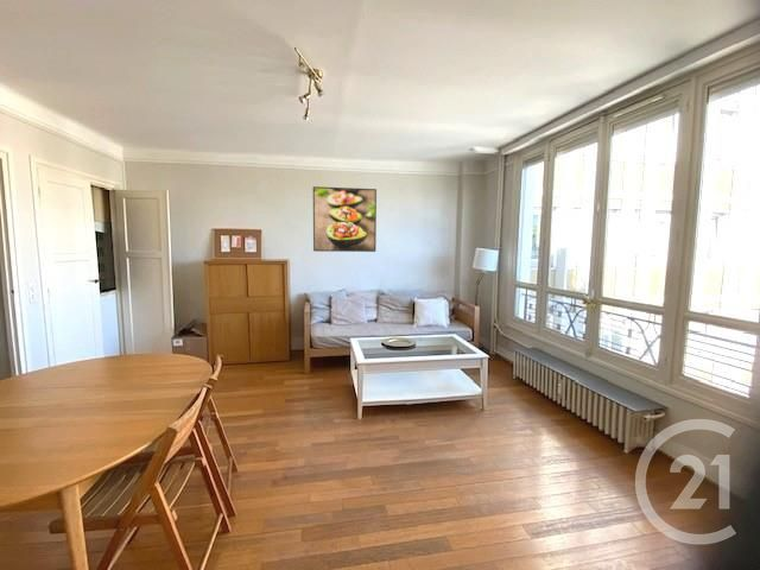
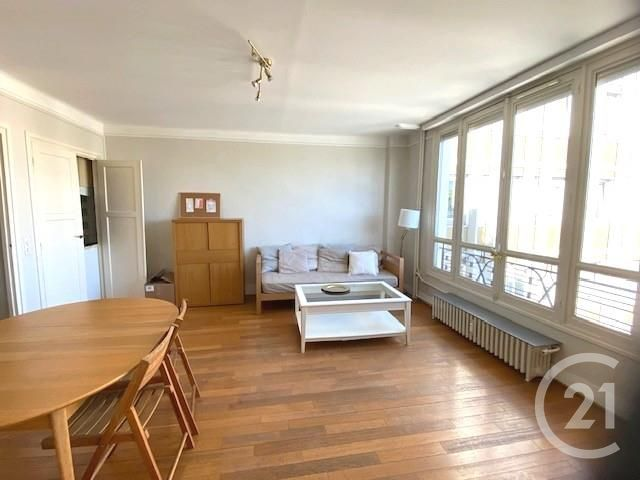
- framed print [312,185,378,253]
